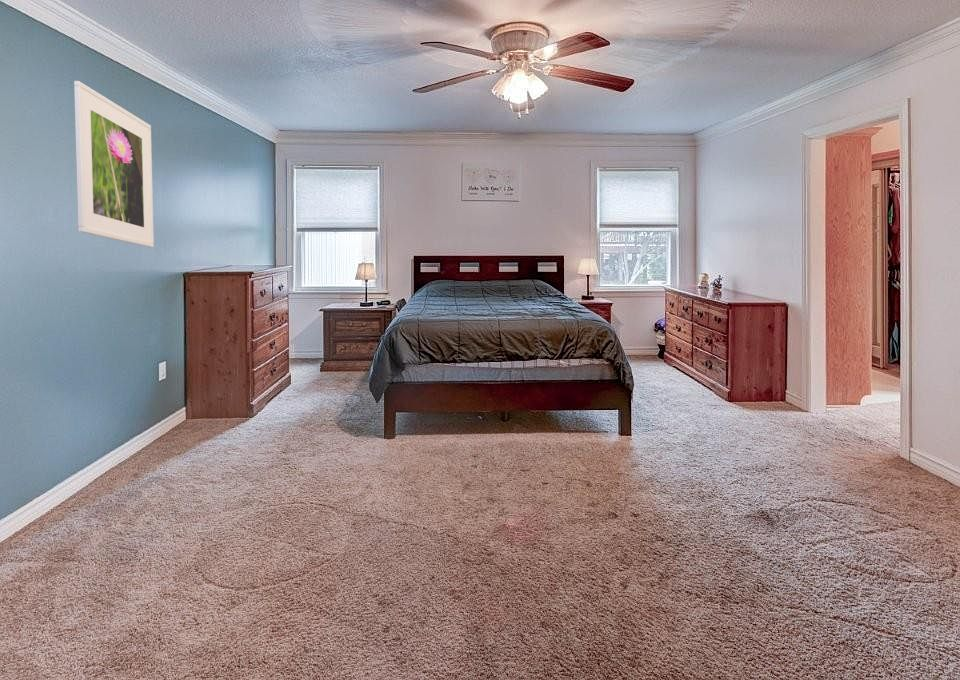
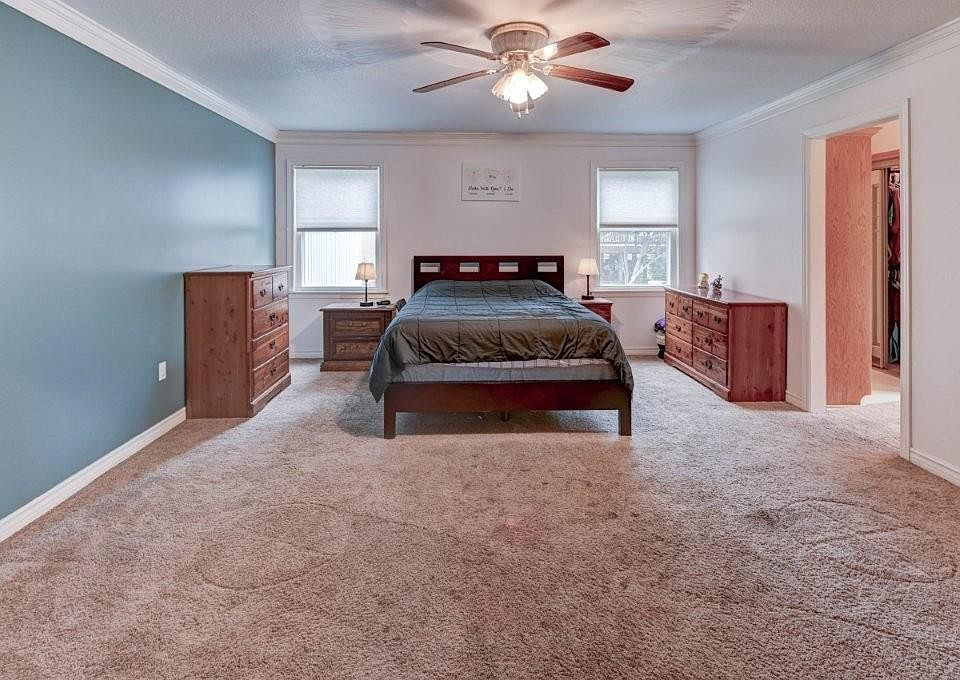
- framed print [73,80,155,248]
